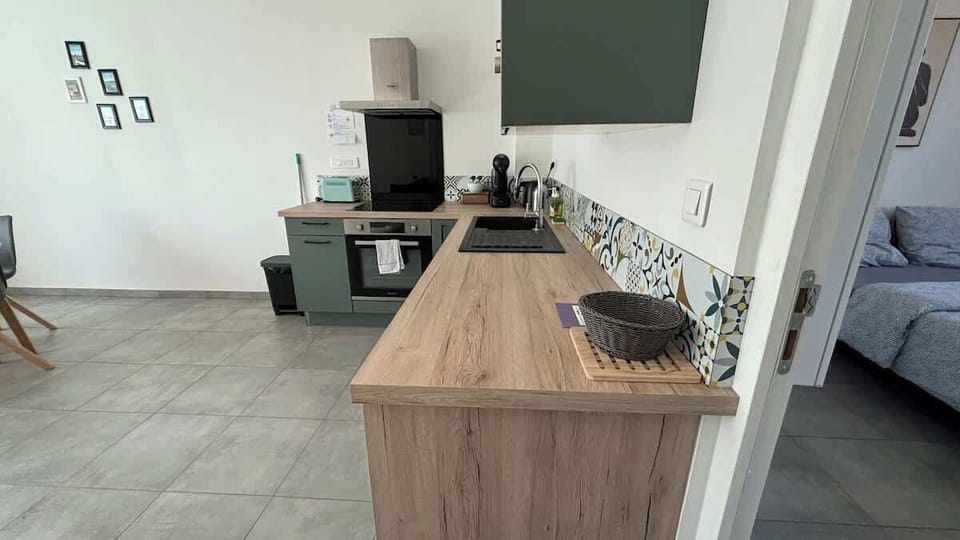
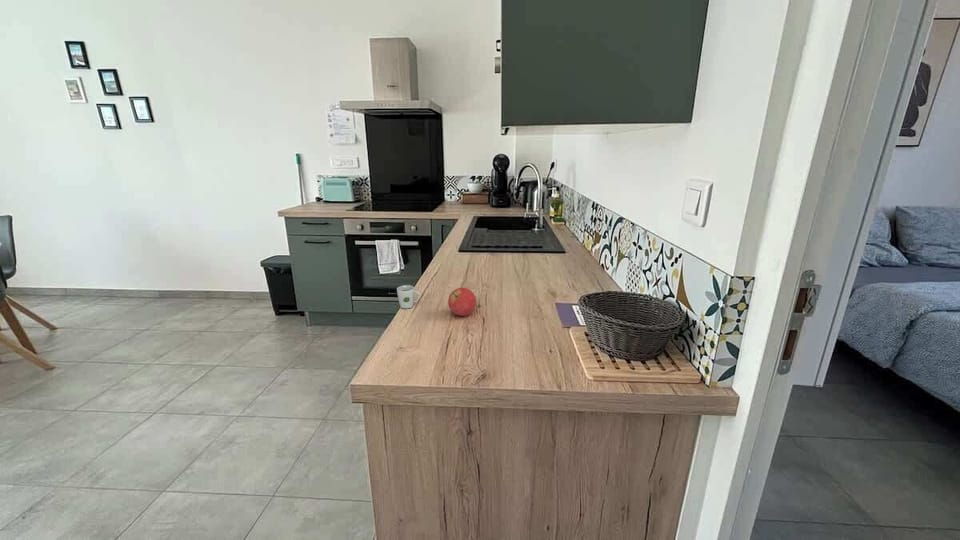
+ fruit [447,287,477,317]
+ cup [396,284,421,309]
